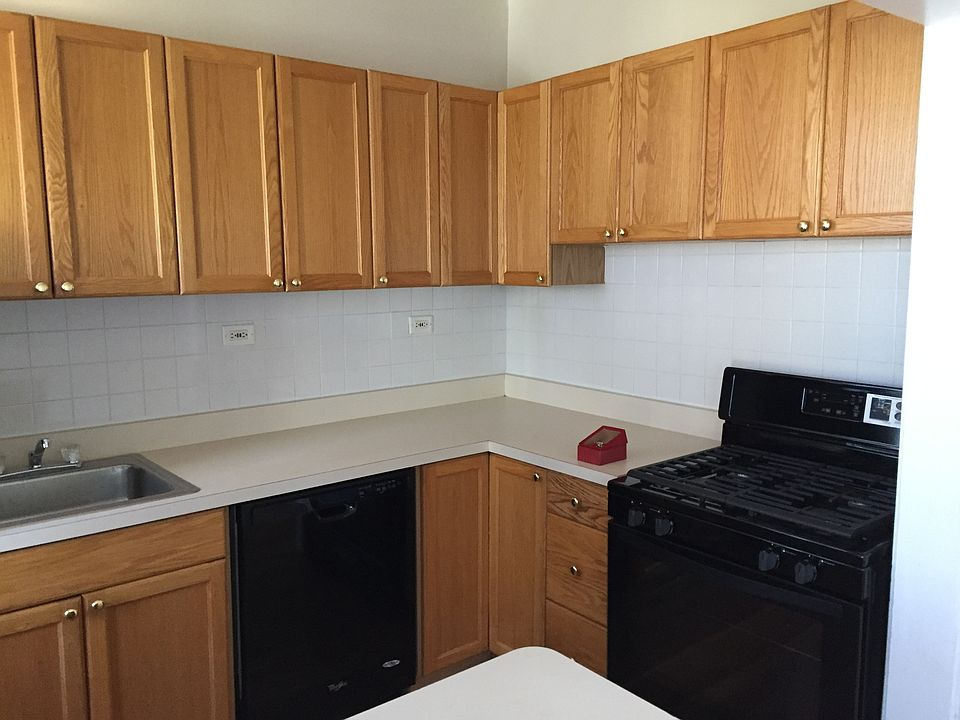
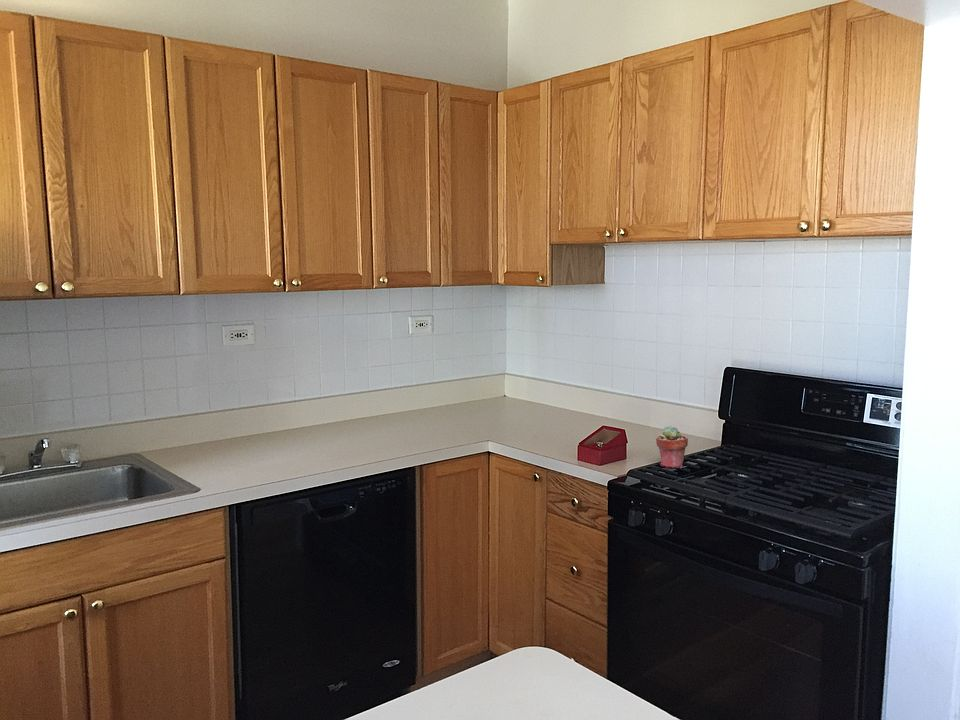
+ potted succulent [655,425,689,469]
